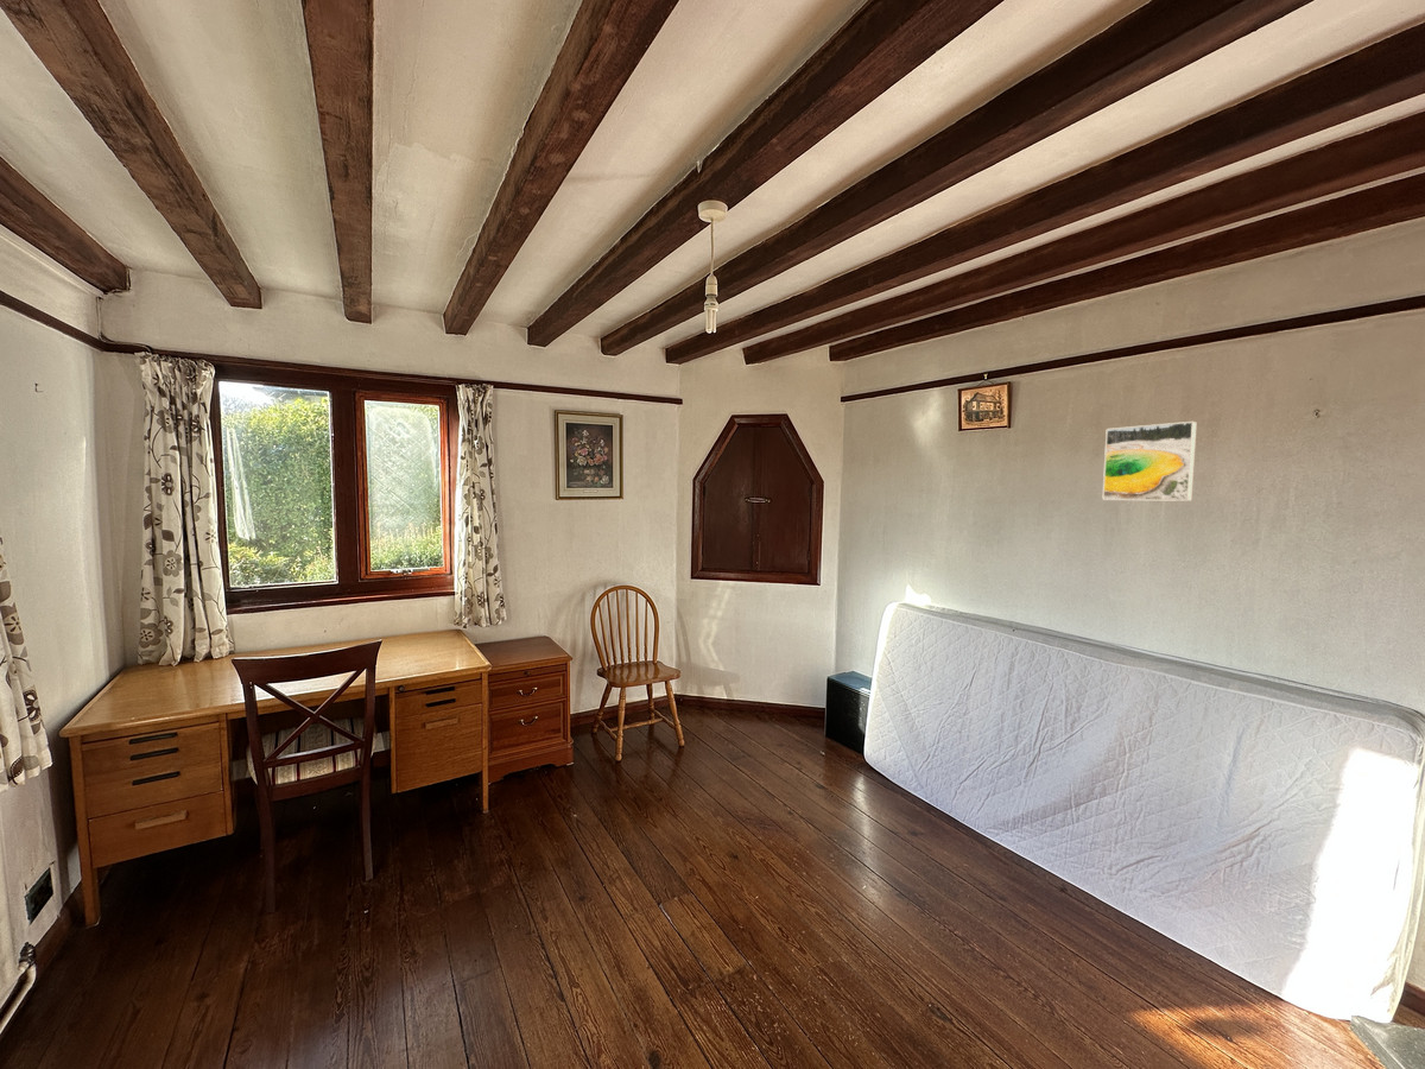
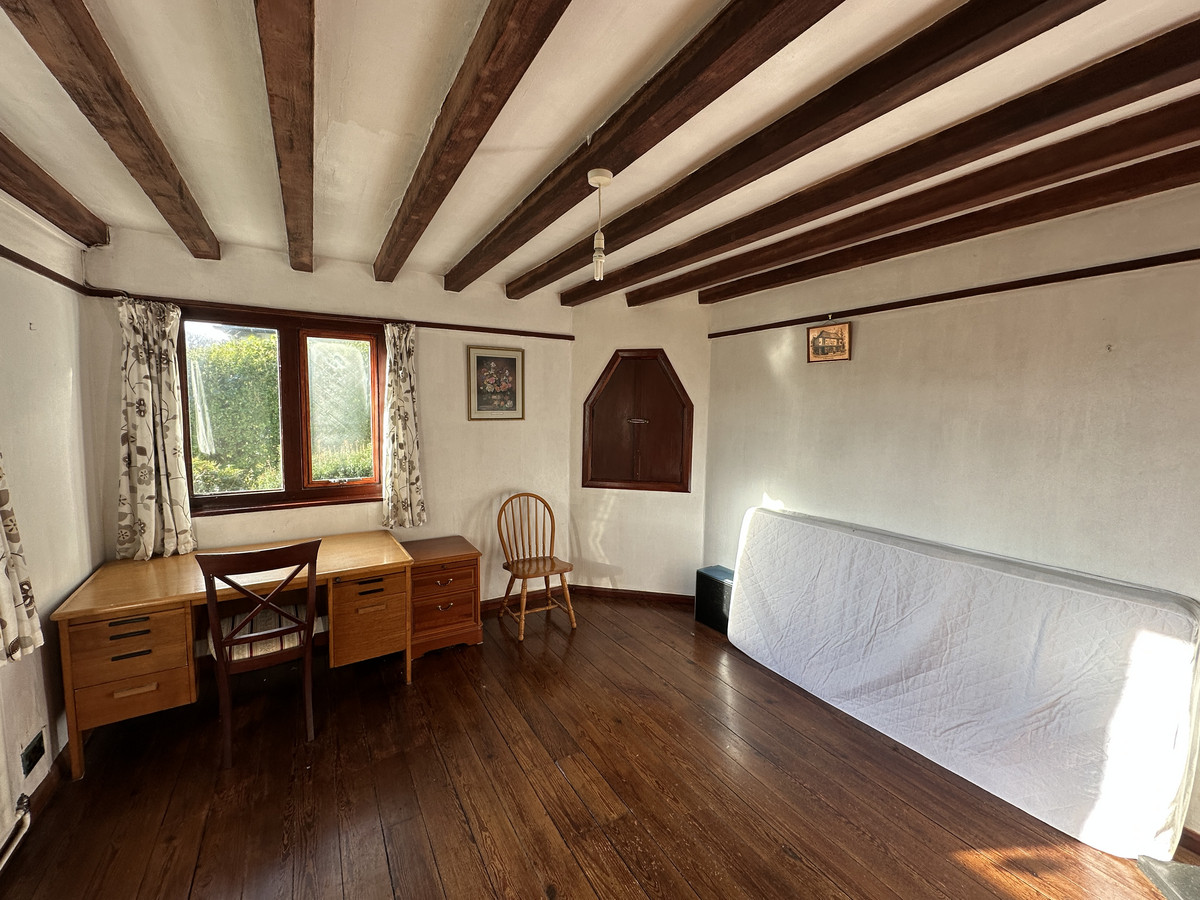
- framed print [1101,420,1198,502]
